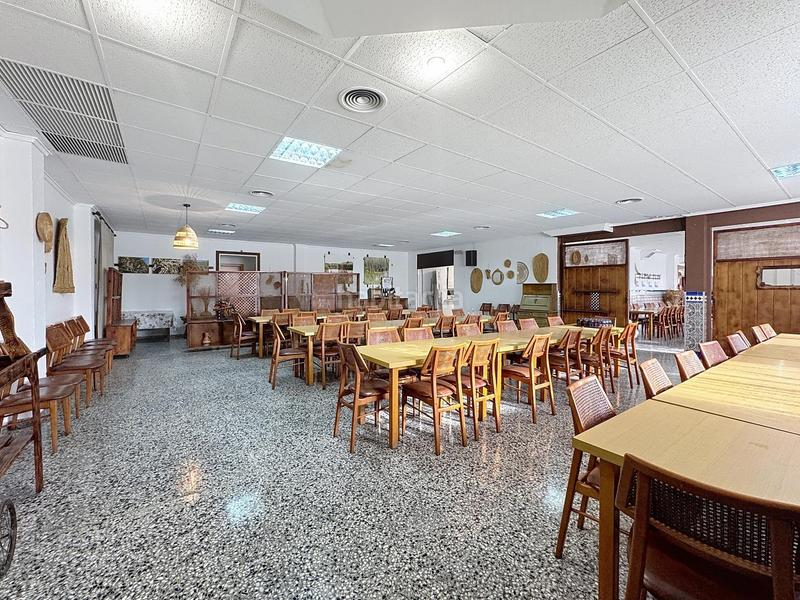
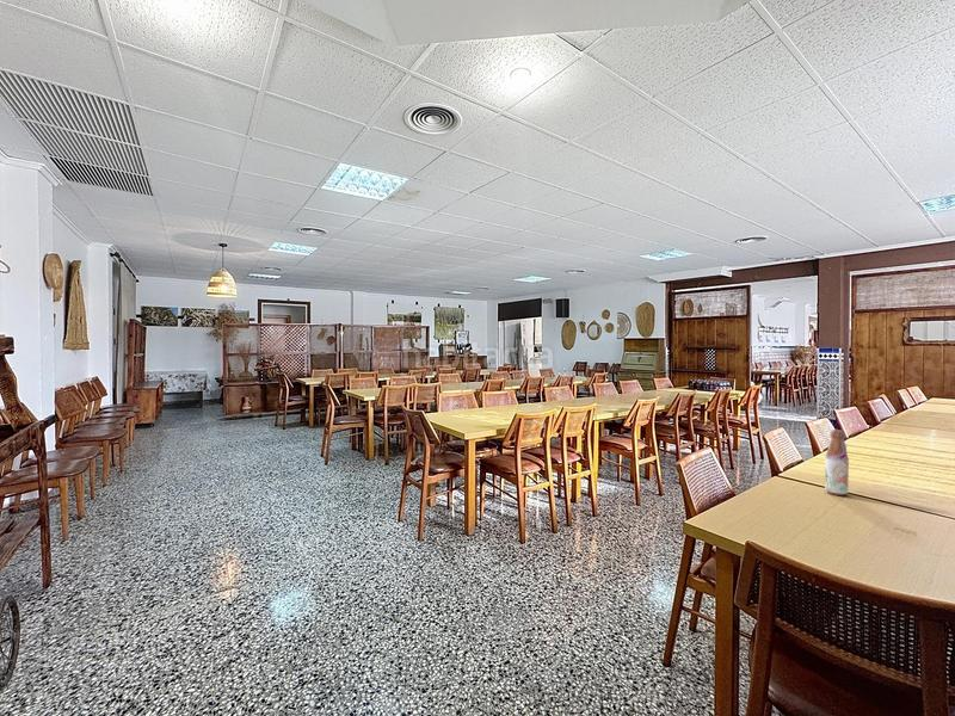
+ bottle [824,428,850,496]
